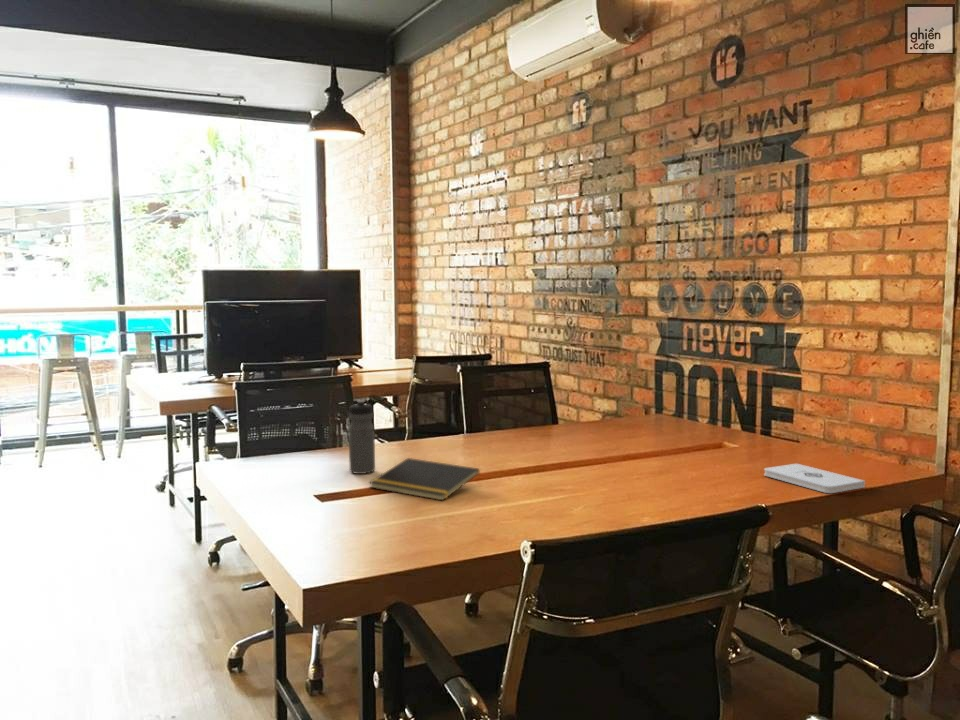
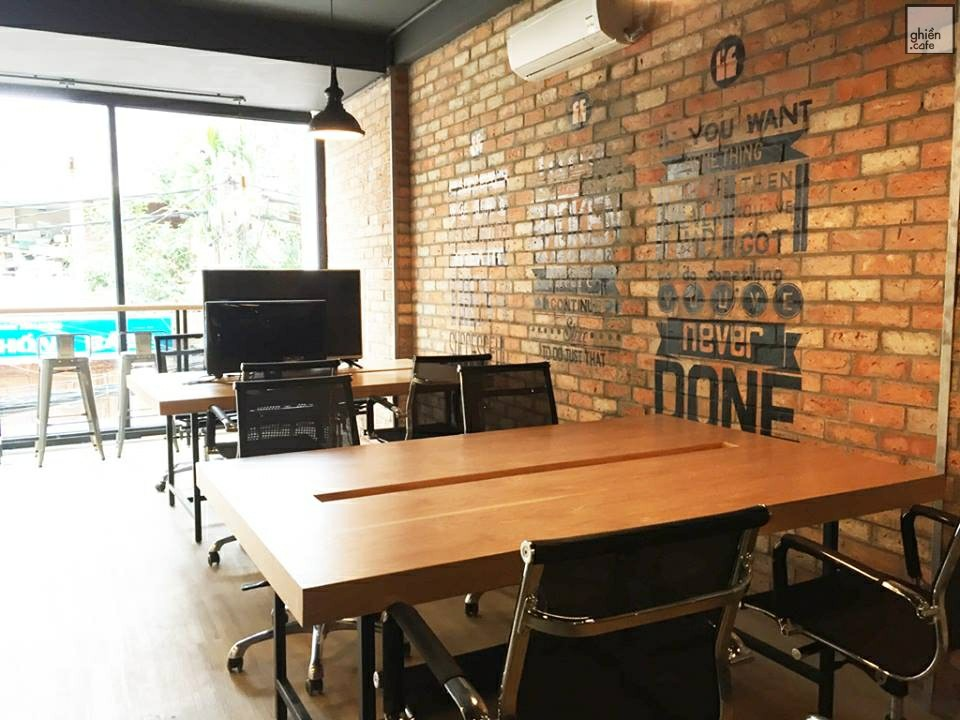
- notepad [368,457,481,502]
- water bottle [348,399,376,475]
- notepad [763,462,866,494]
